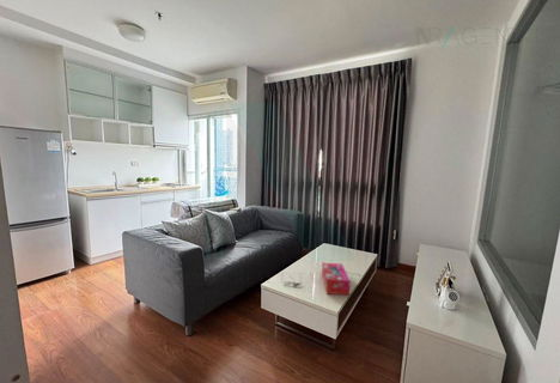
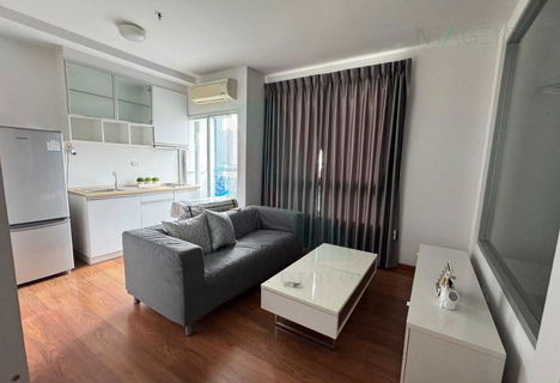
- tissue box [321,261,352,296]
